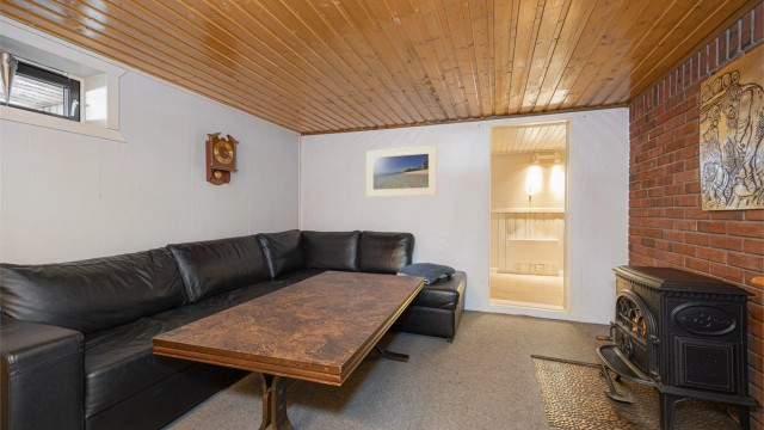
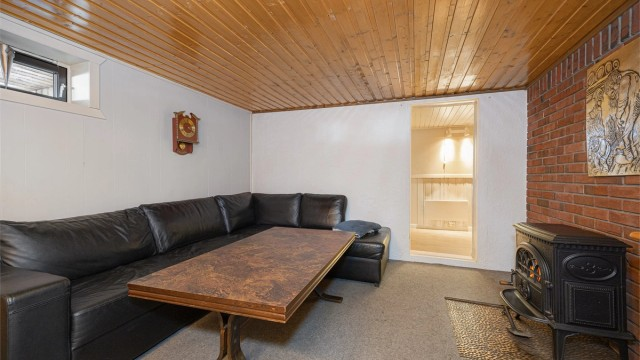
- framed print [365,145,438,198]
